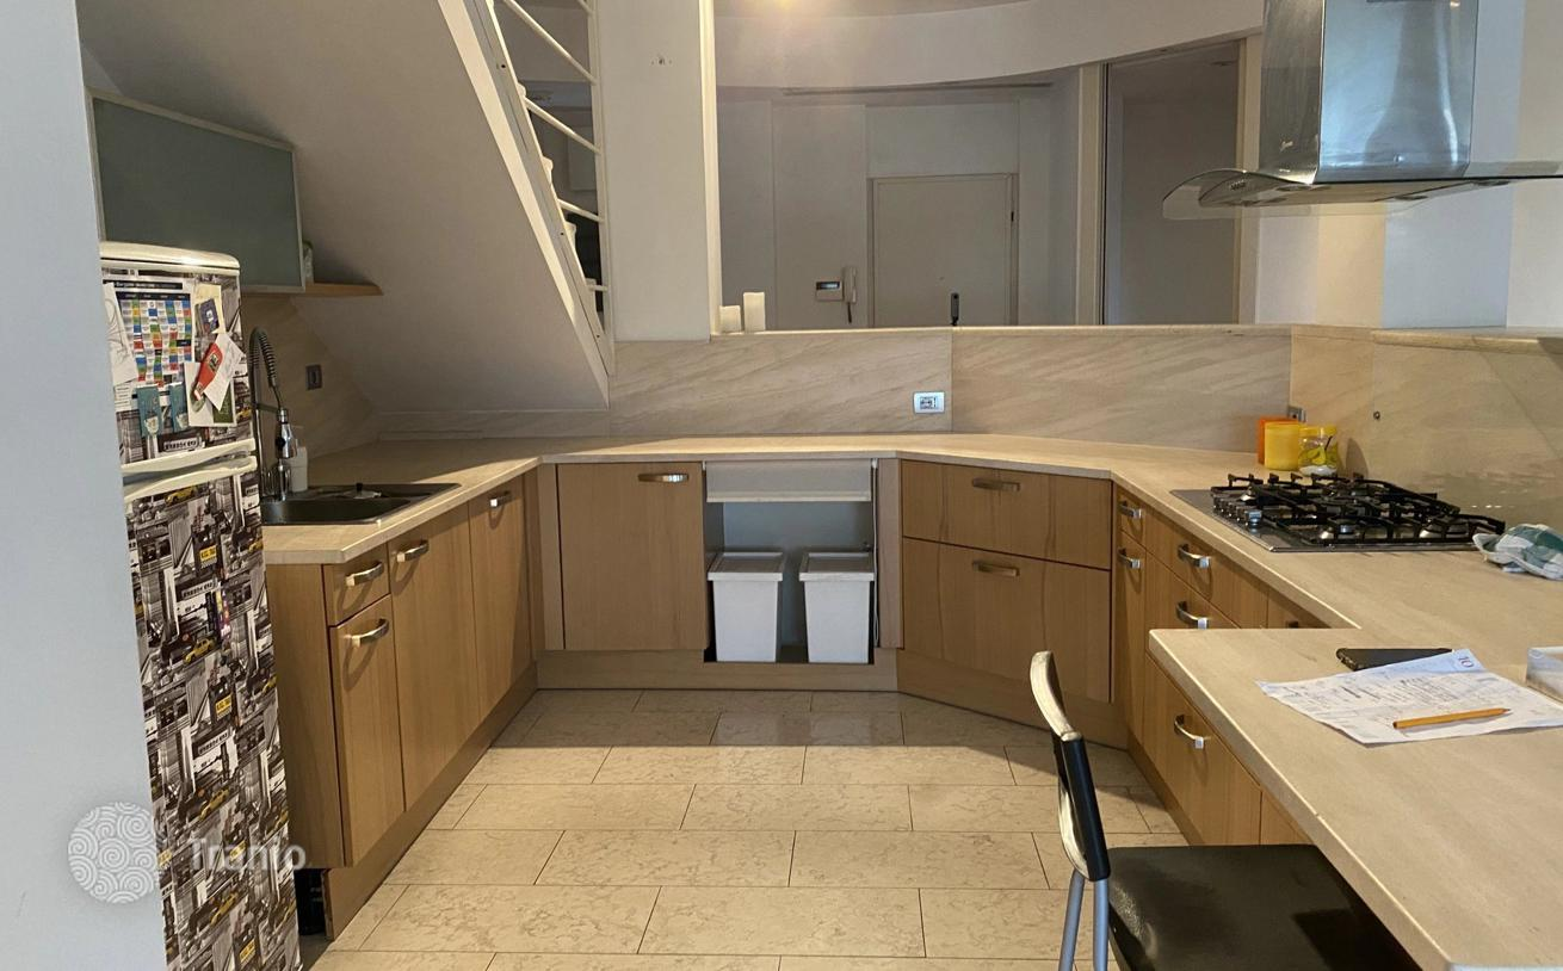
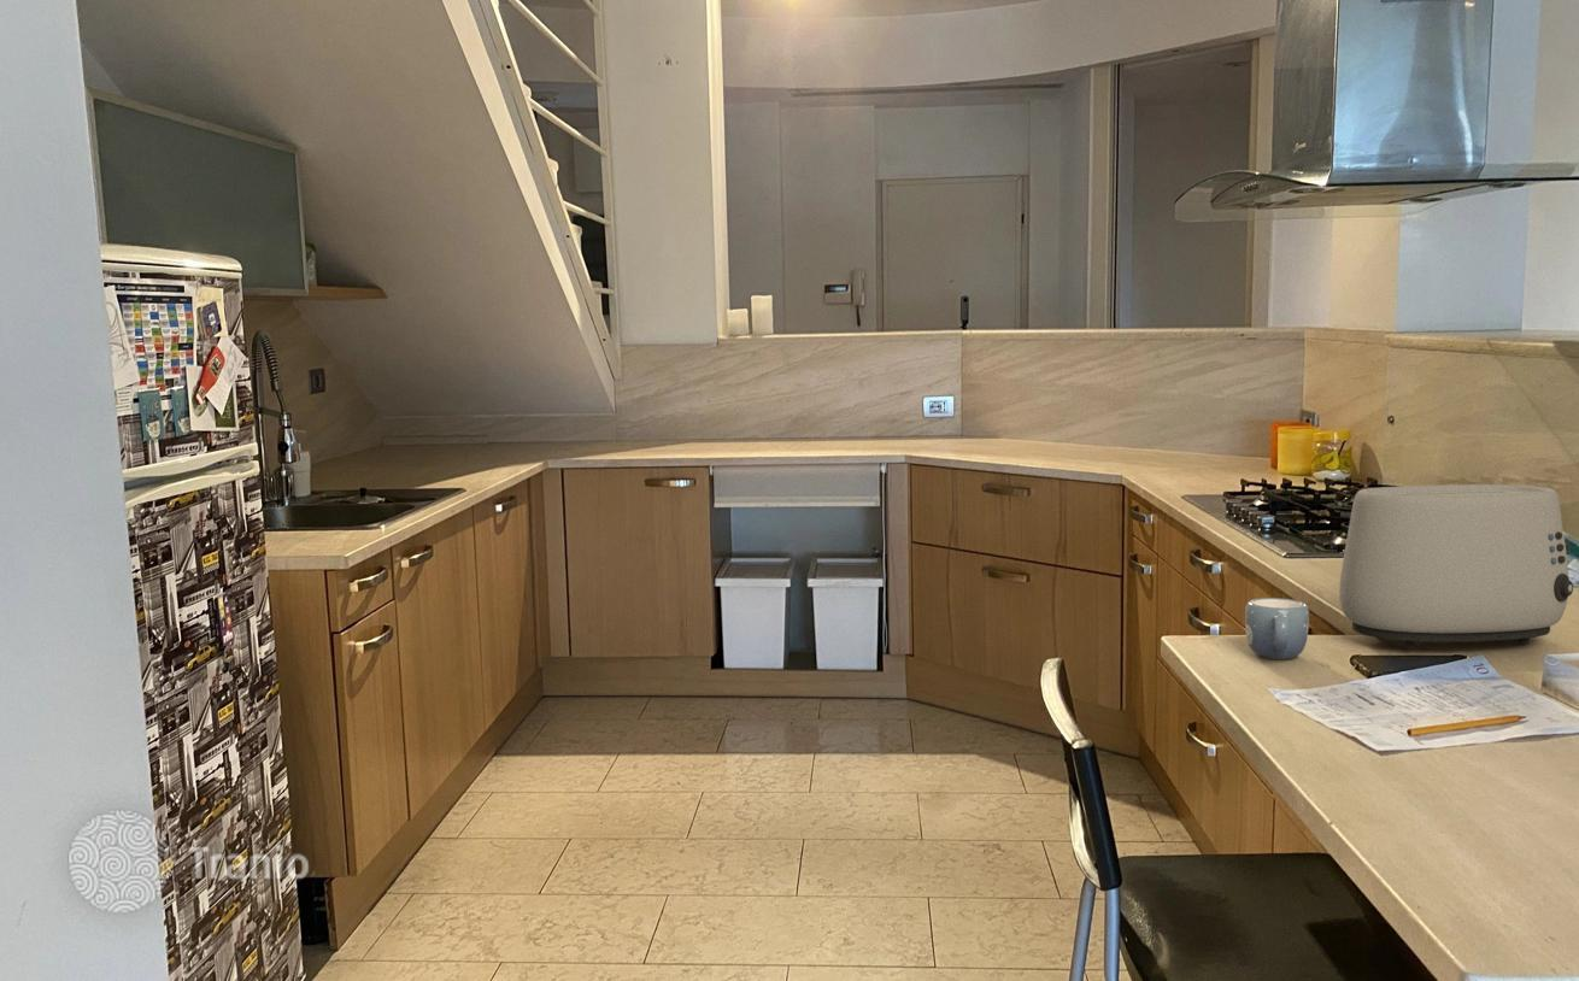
+ mug [1244,597,1310,660]
+ toaster [1338,483,1574,651]
